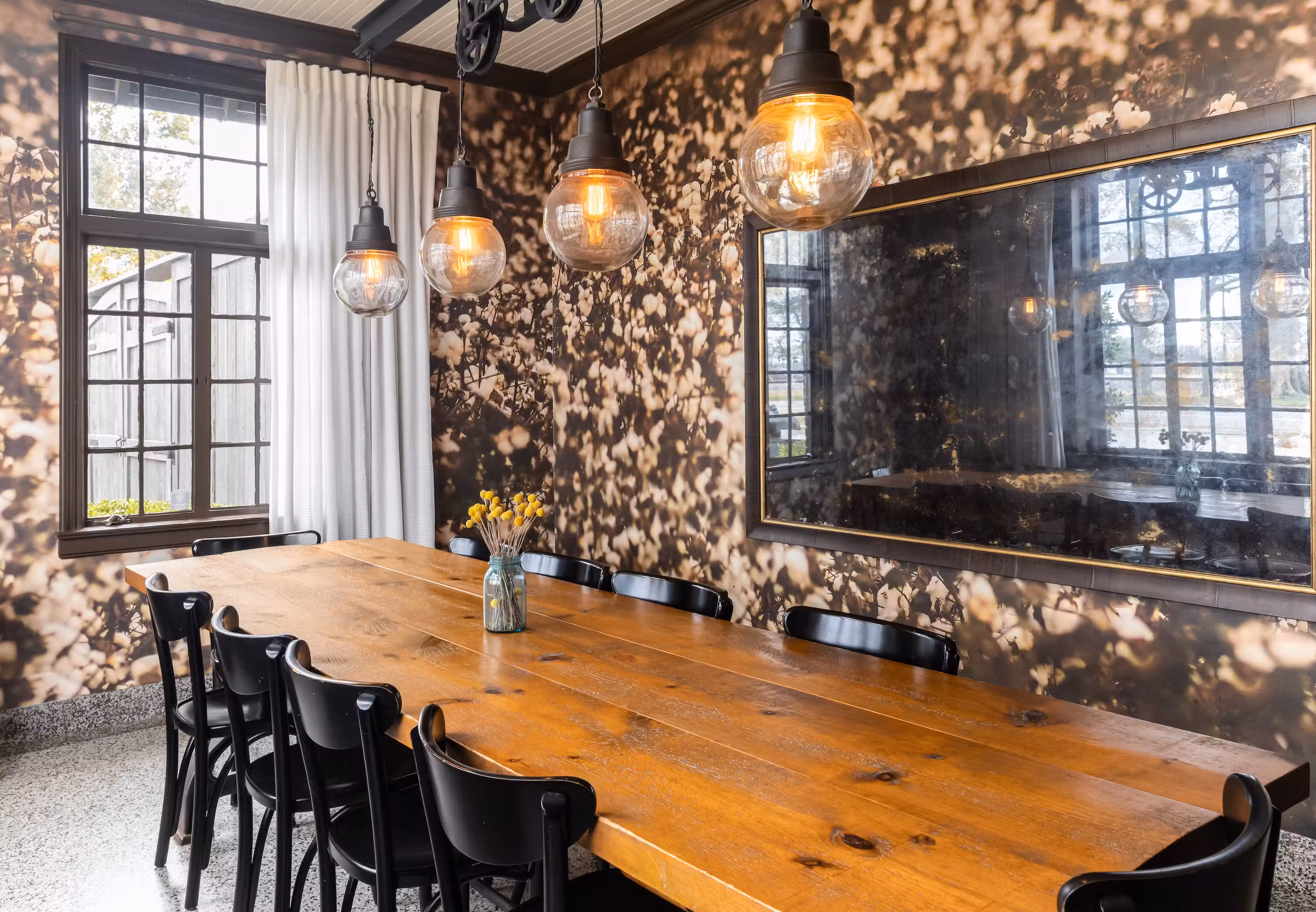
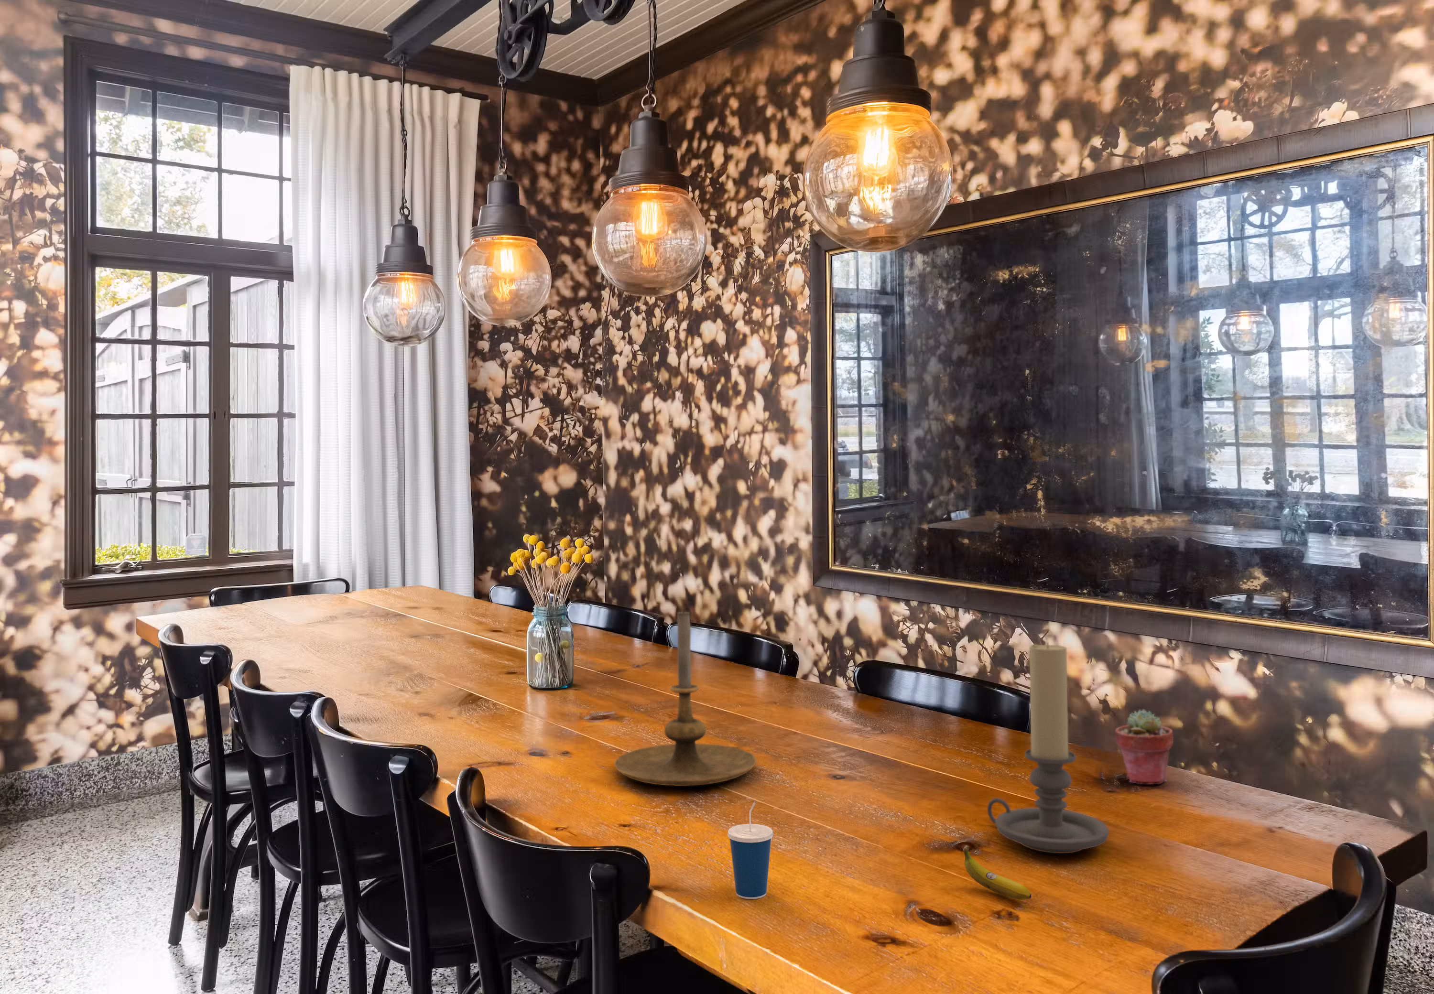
+ candle holder [613,609,757,787]
+ candle holder [986,642,1109,854]
+ cup [727,800,774,900]
+ potted succulent [1115,708,1174,785]
+ fruit [962,845,1032,900]
